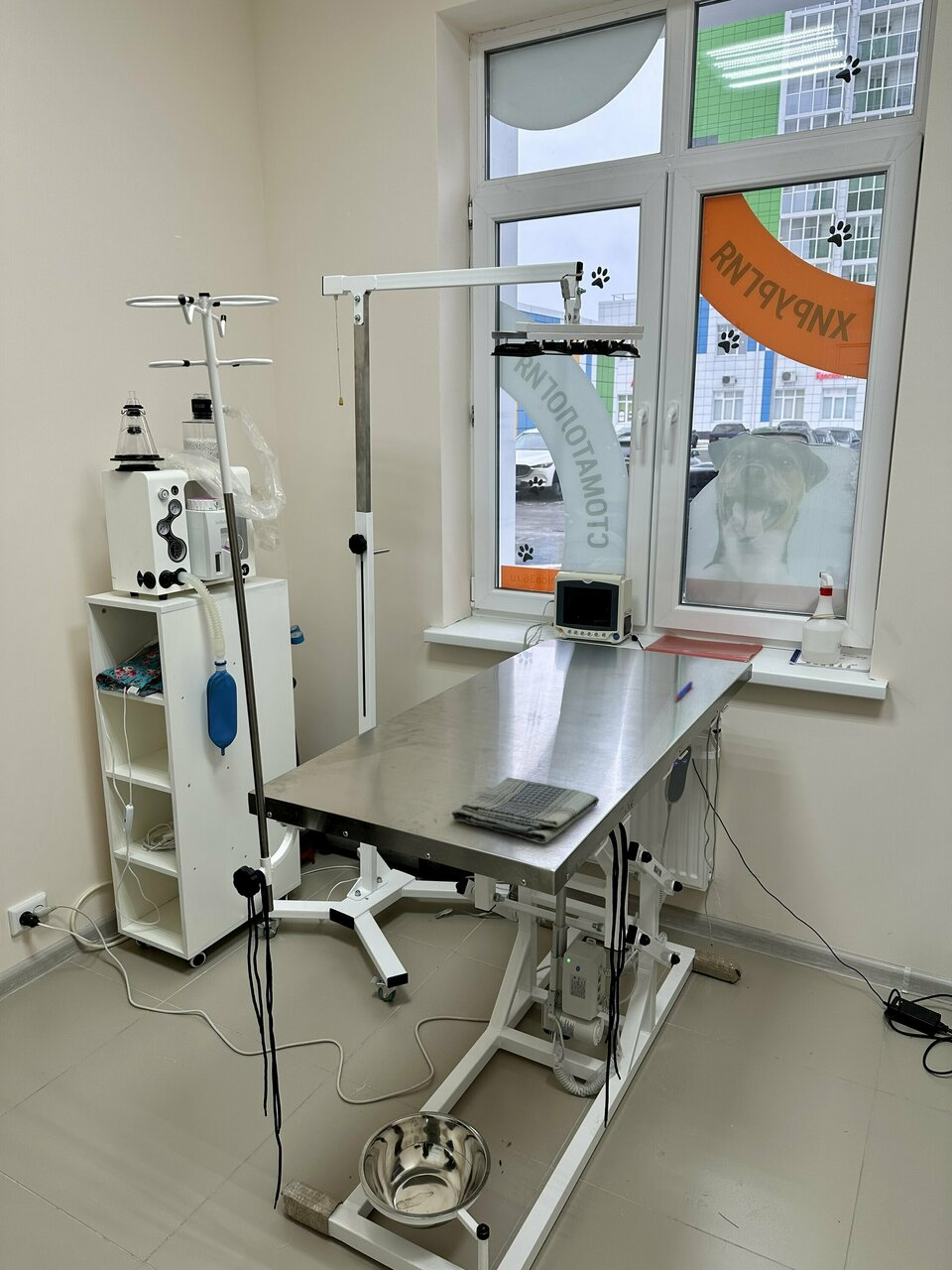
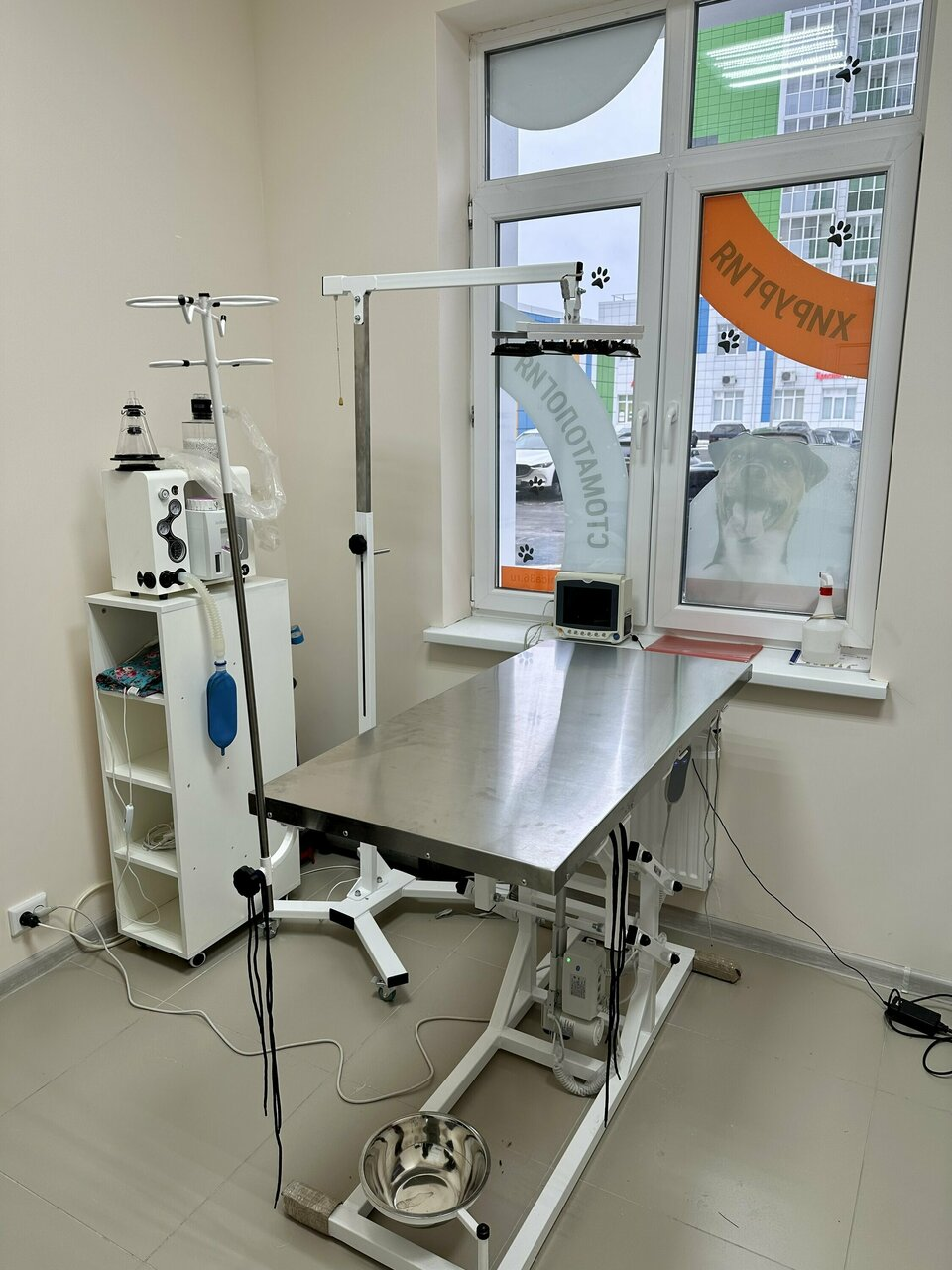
- pen [674,681,694,700]
- dish towel [451,777,600,844]
